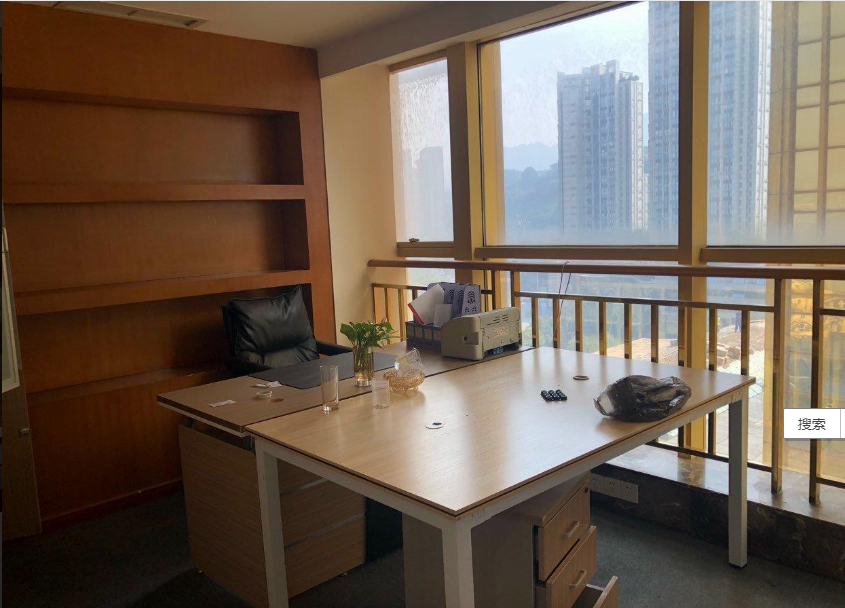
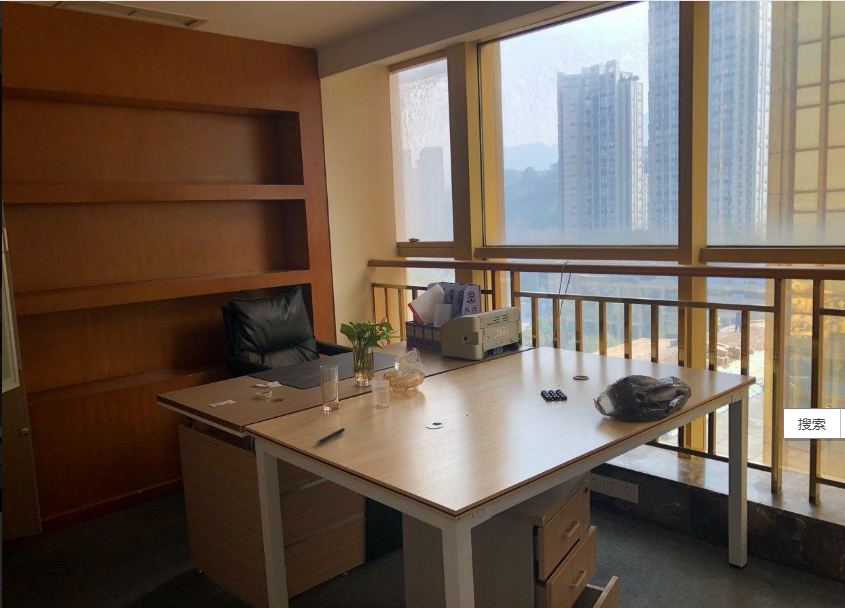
+ pen [315,427,346,445]
